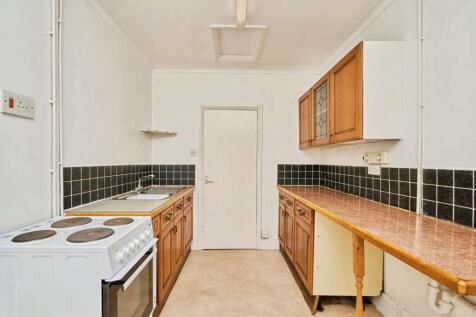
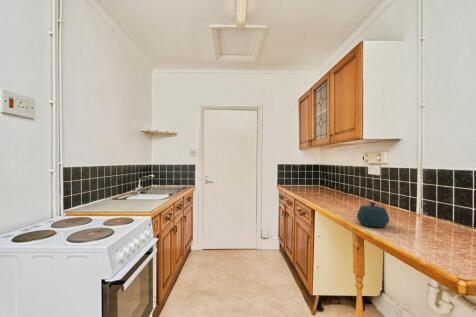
+ teapot [356,201,390,228]
